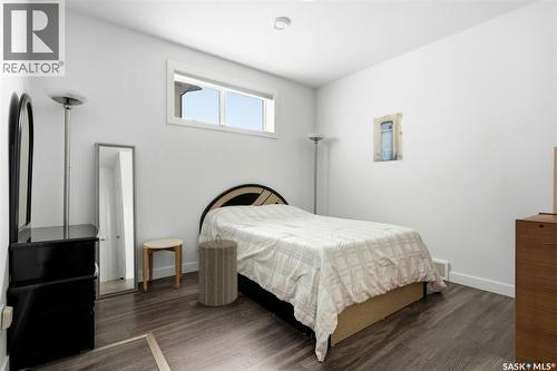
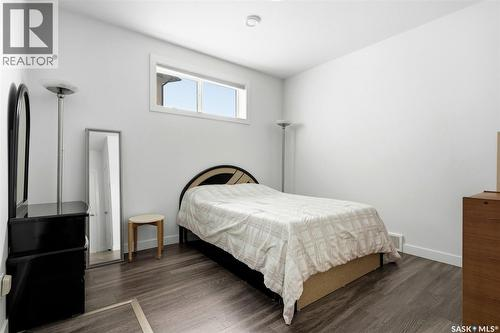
- laundry hamper [197,234,238,307]
- wall art [372,111,404,163]
